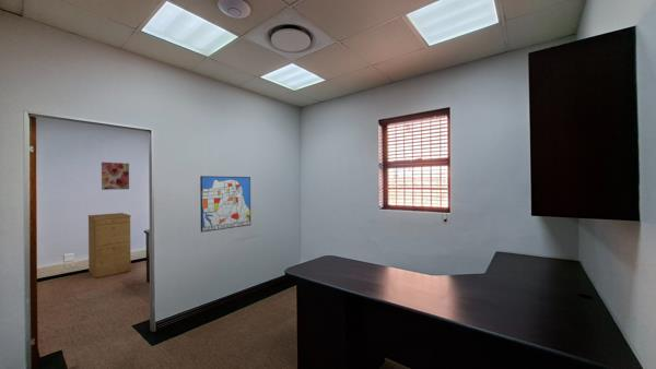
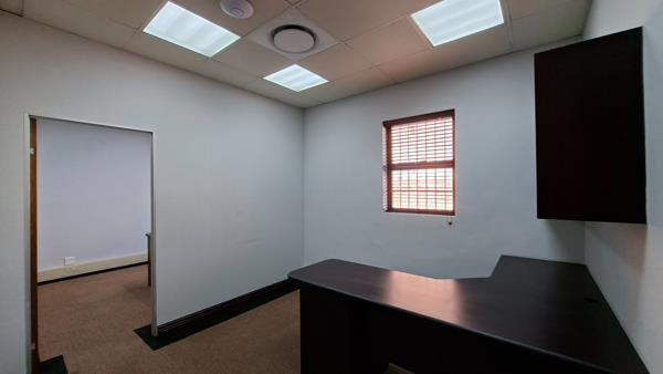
- wall art [101,162,130,191]
- wall art [199,175,251,234]
- filing cabinet [87,212,132,279]
